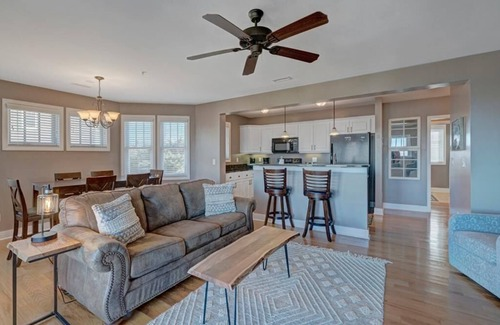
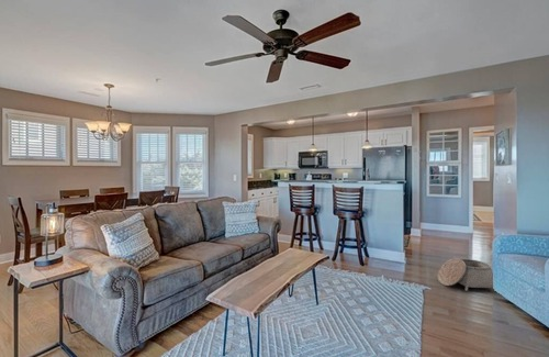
+ basket [437,257,494,292]
